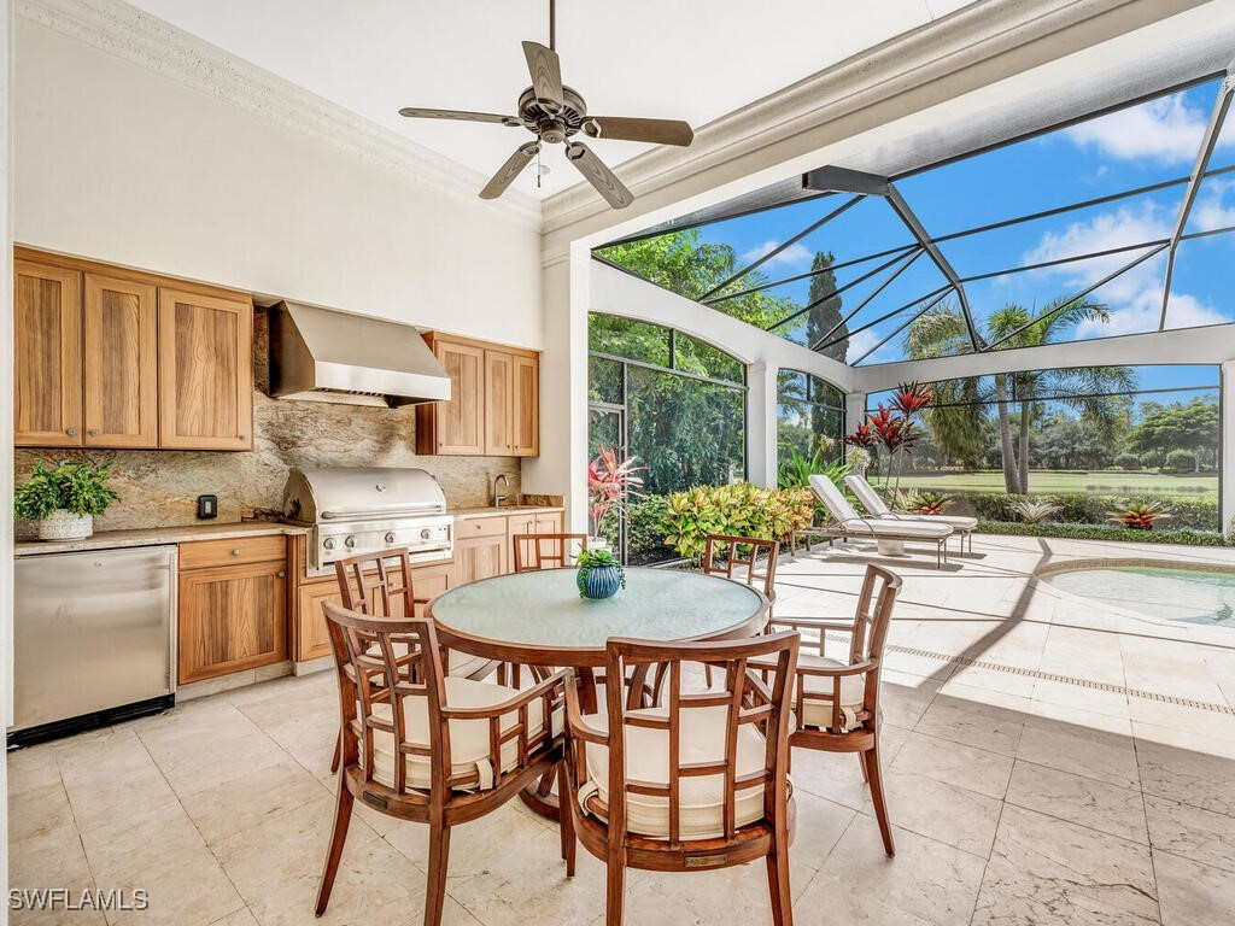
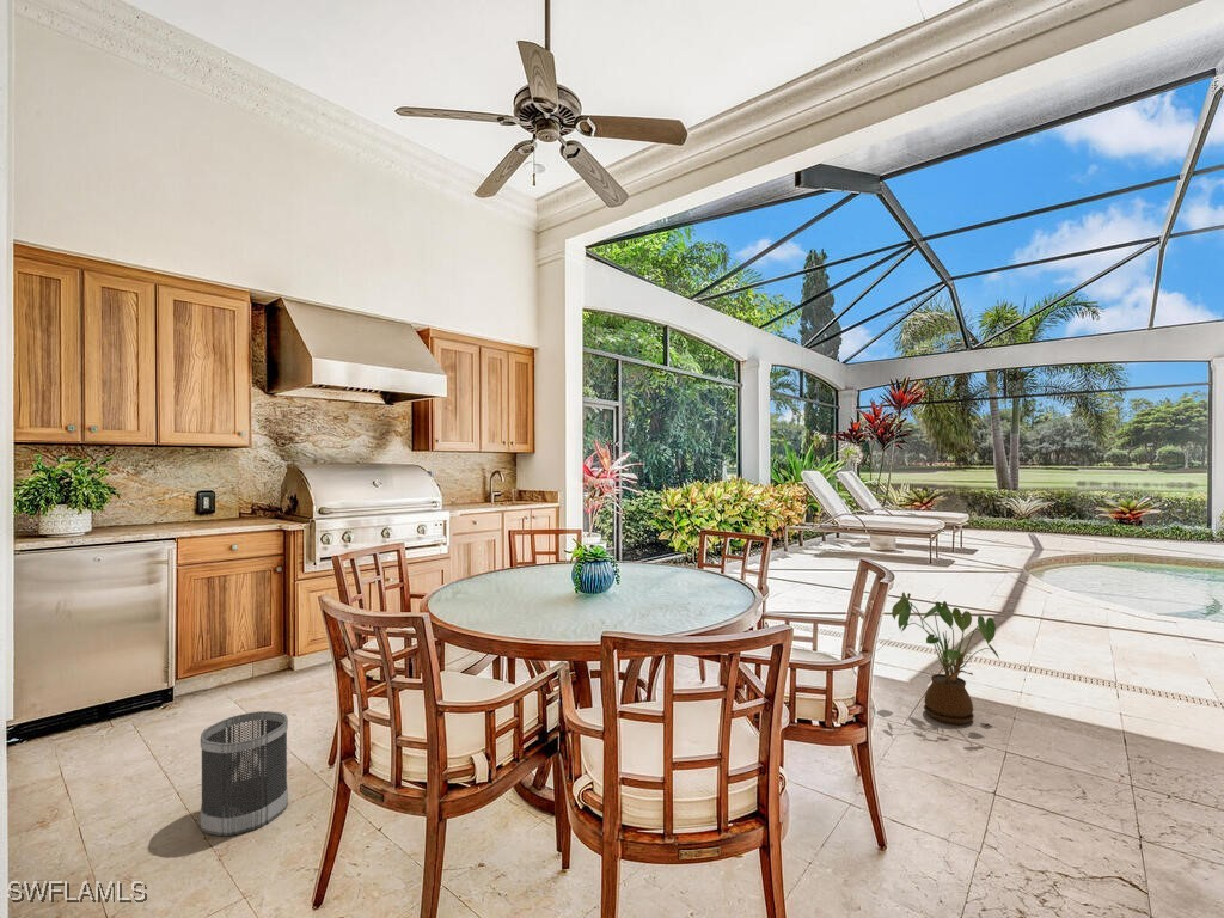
+ house plant [891,592,1000,726]
+ wastebasket [200,710,289,837]
